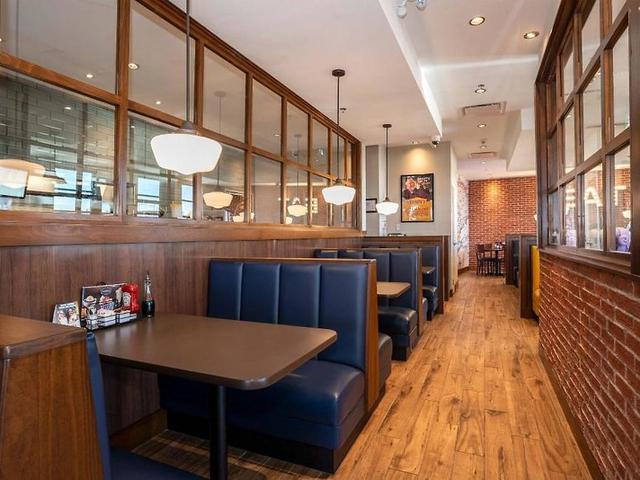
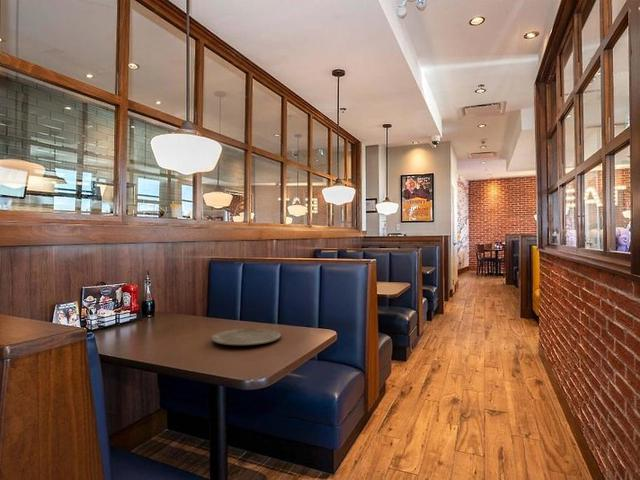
+ plate [210,327,282,346]
